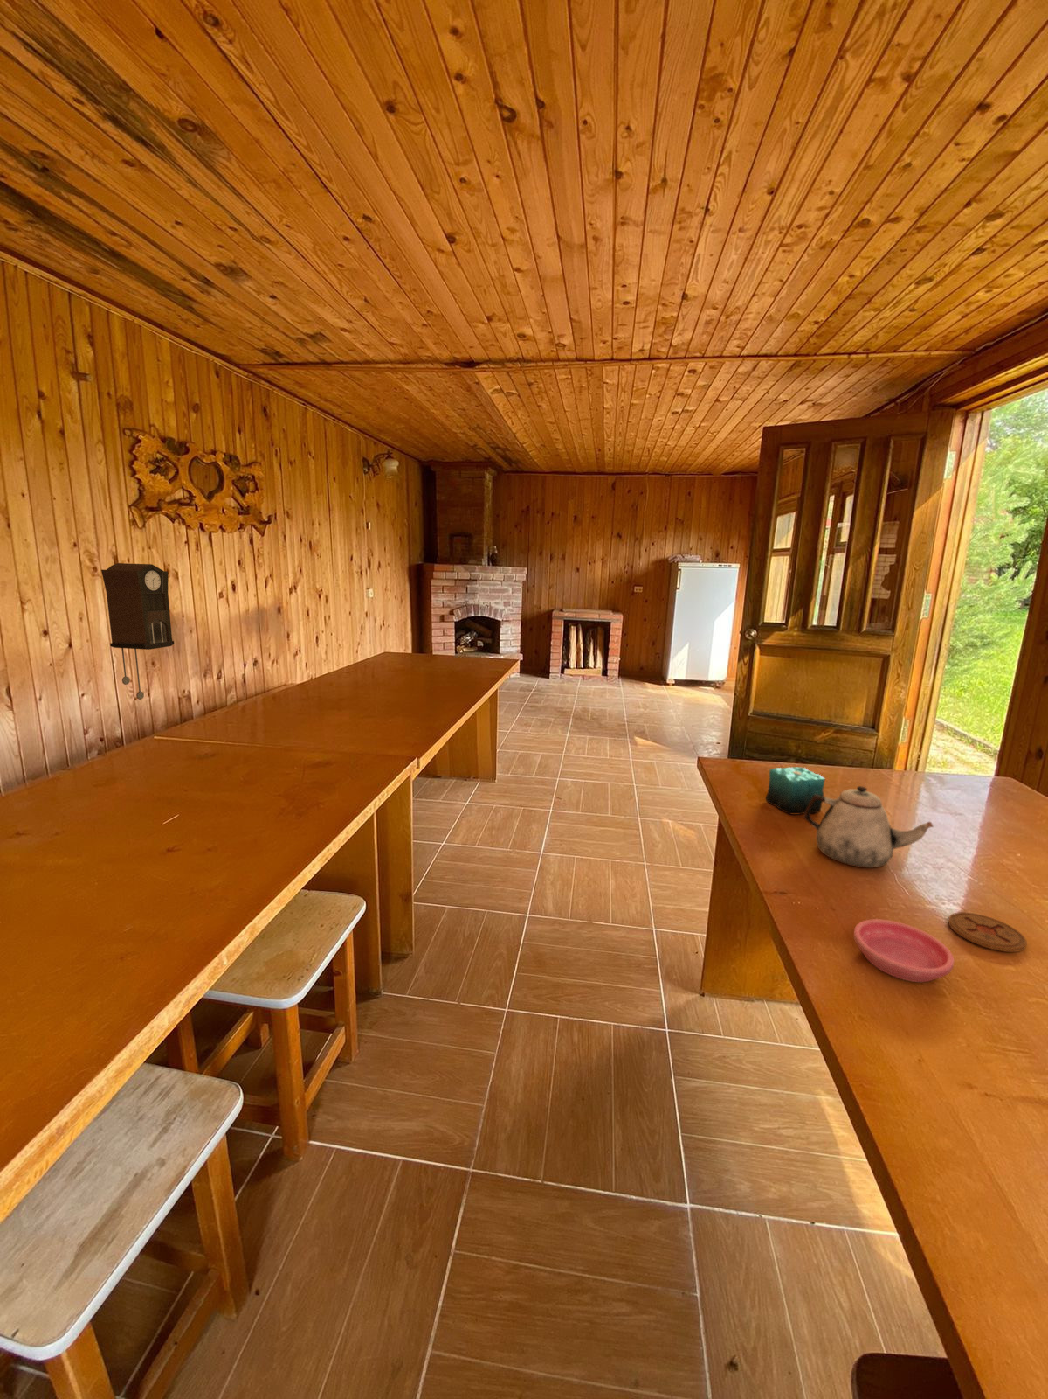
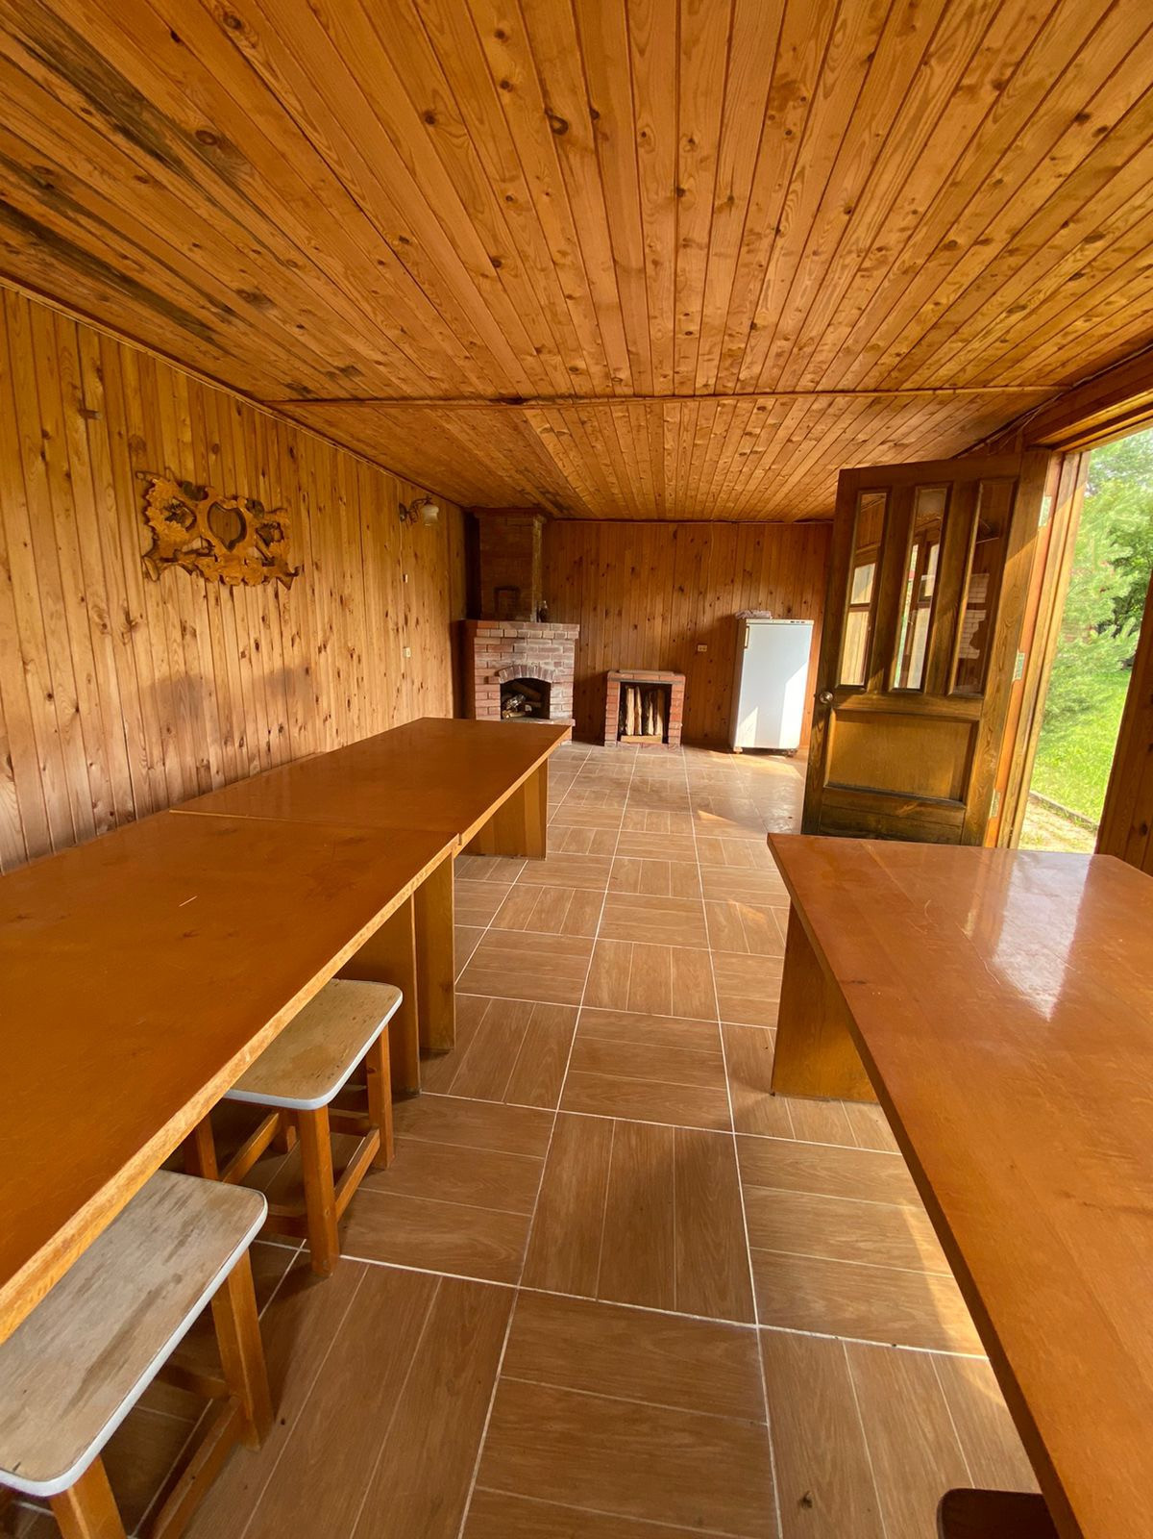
- pendulum clock [100,562,175,701]
- teapot [803,785,935,869]
- candle [765,766,826,815]
- saucer [852,918,954,983]
- coaster [947,911,1028,953]
